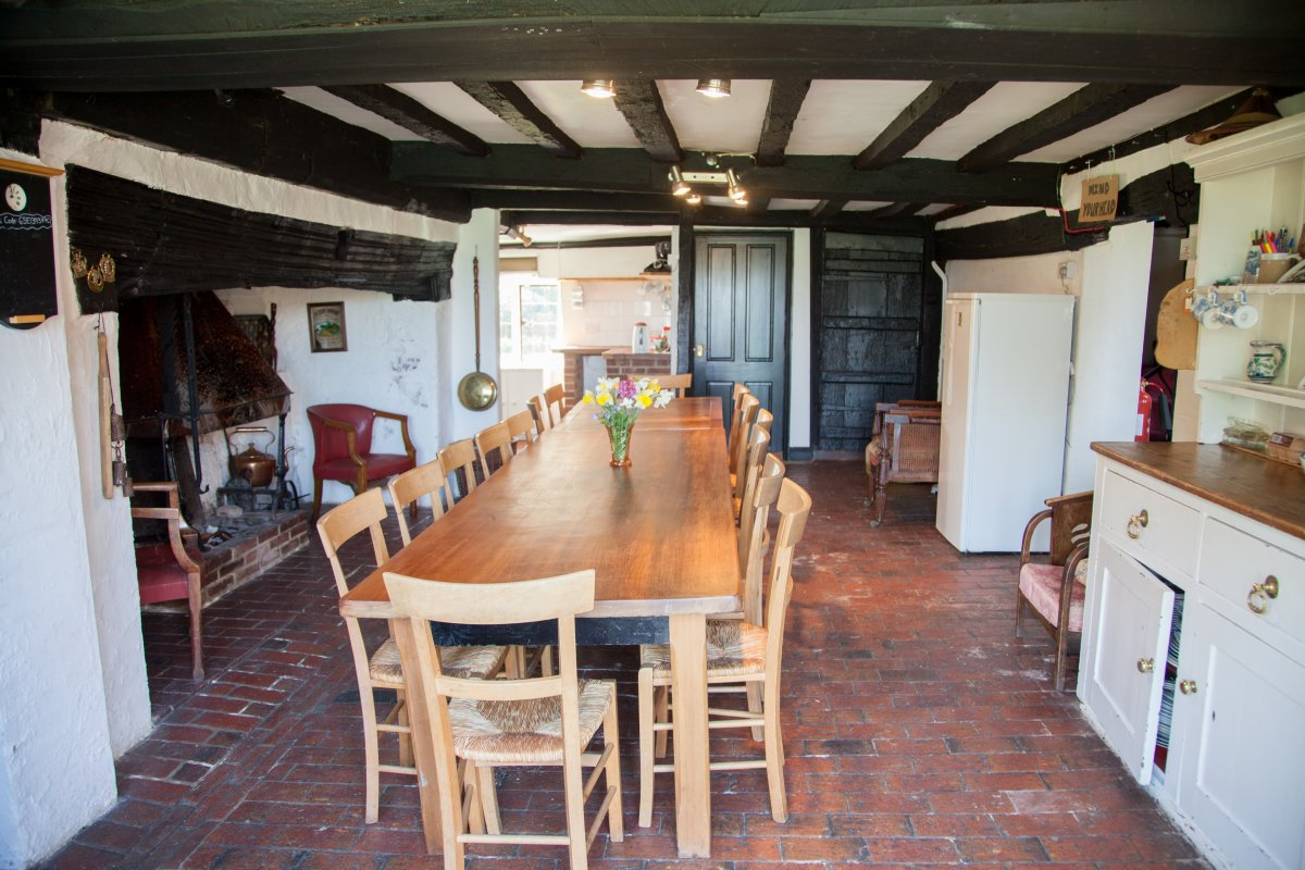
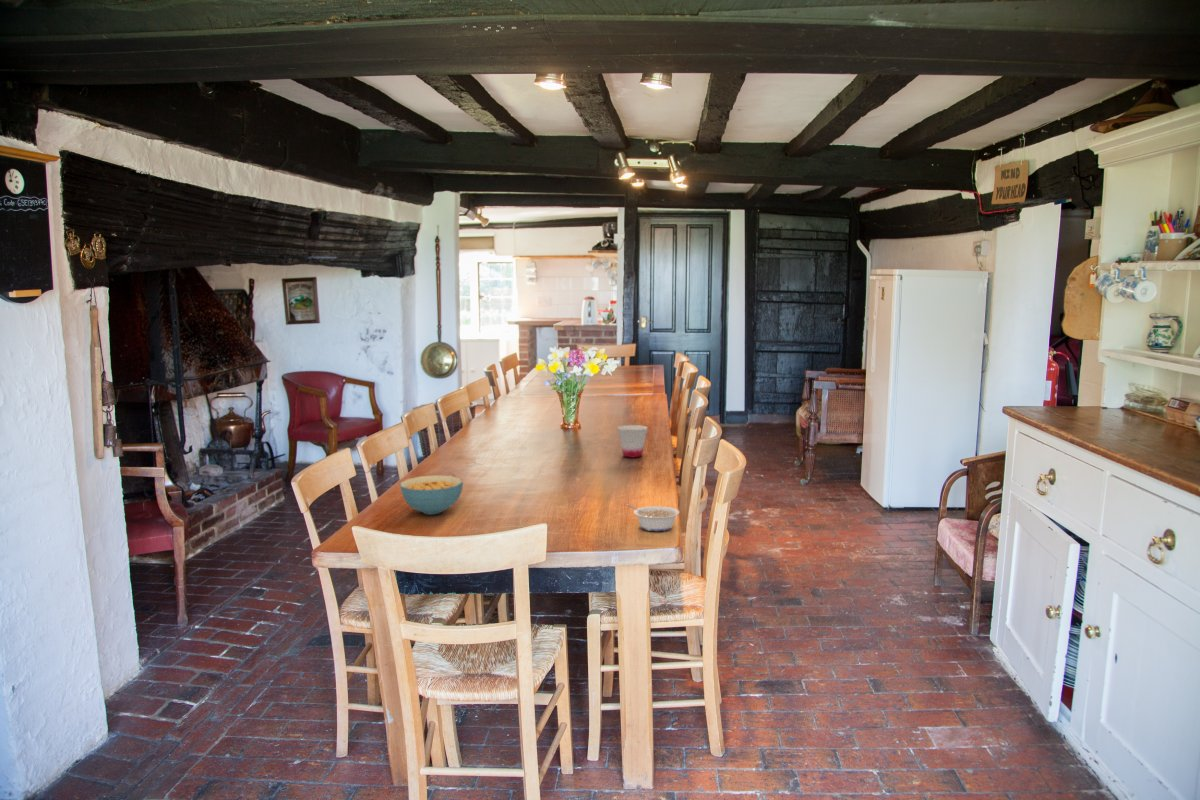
+ cereal bowl [399,474,464,516]
+ cup [617,424,649,459]
+ legume [626,504,681,532]
